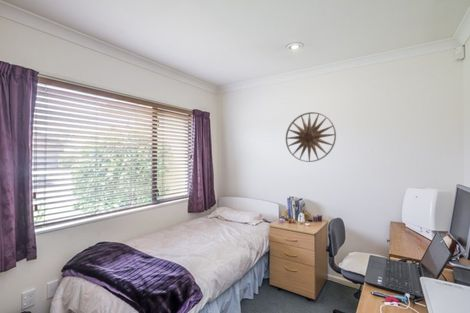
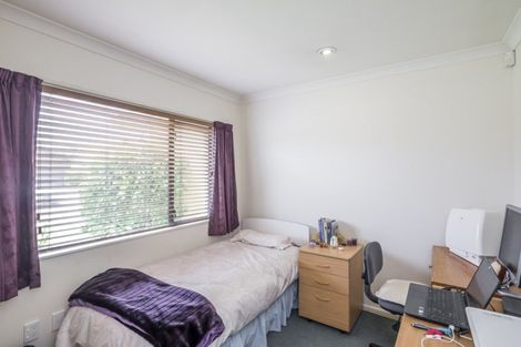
- wall art [285,111,337,163]
